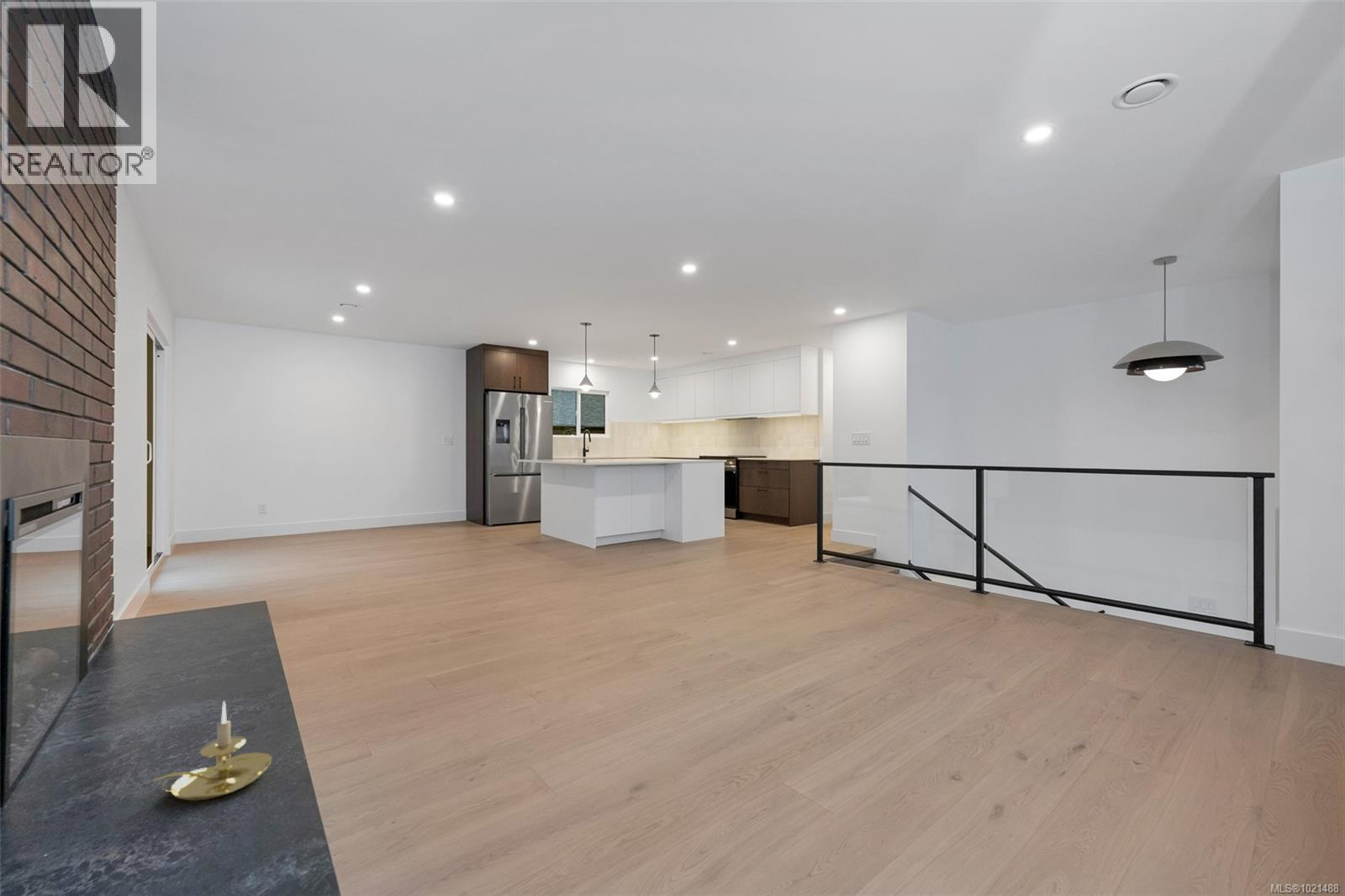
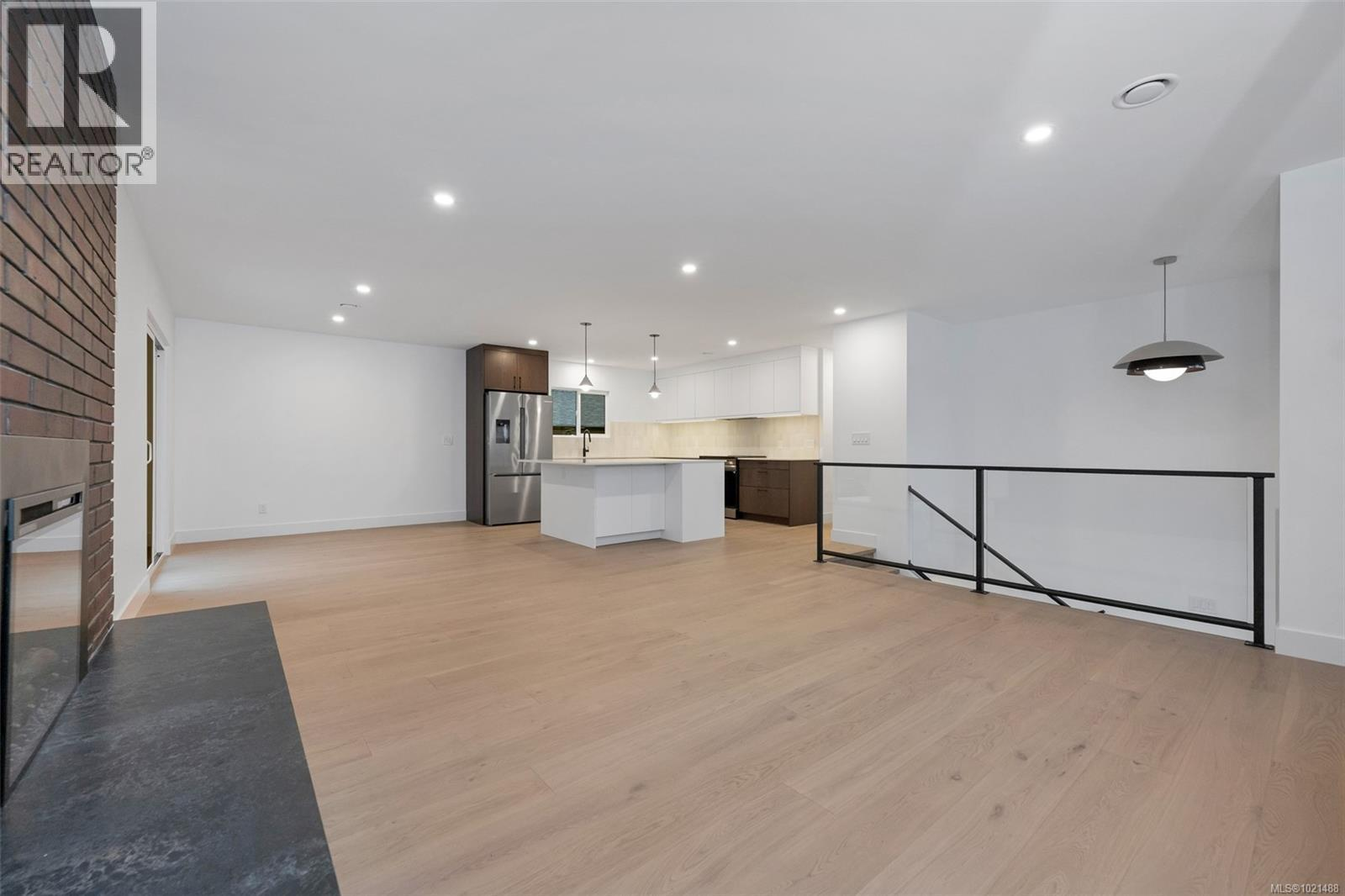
- candle holder [151,700,273,802]
